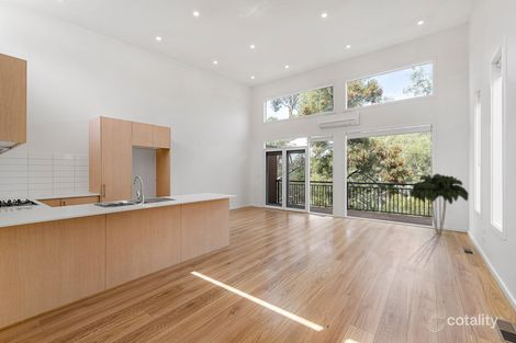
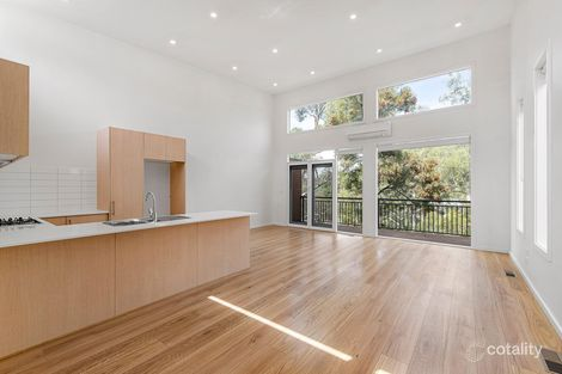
- indoor plant [410,173,470,236]
